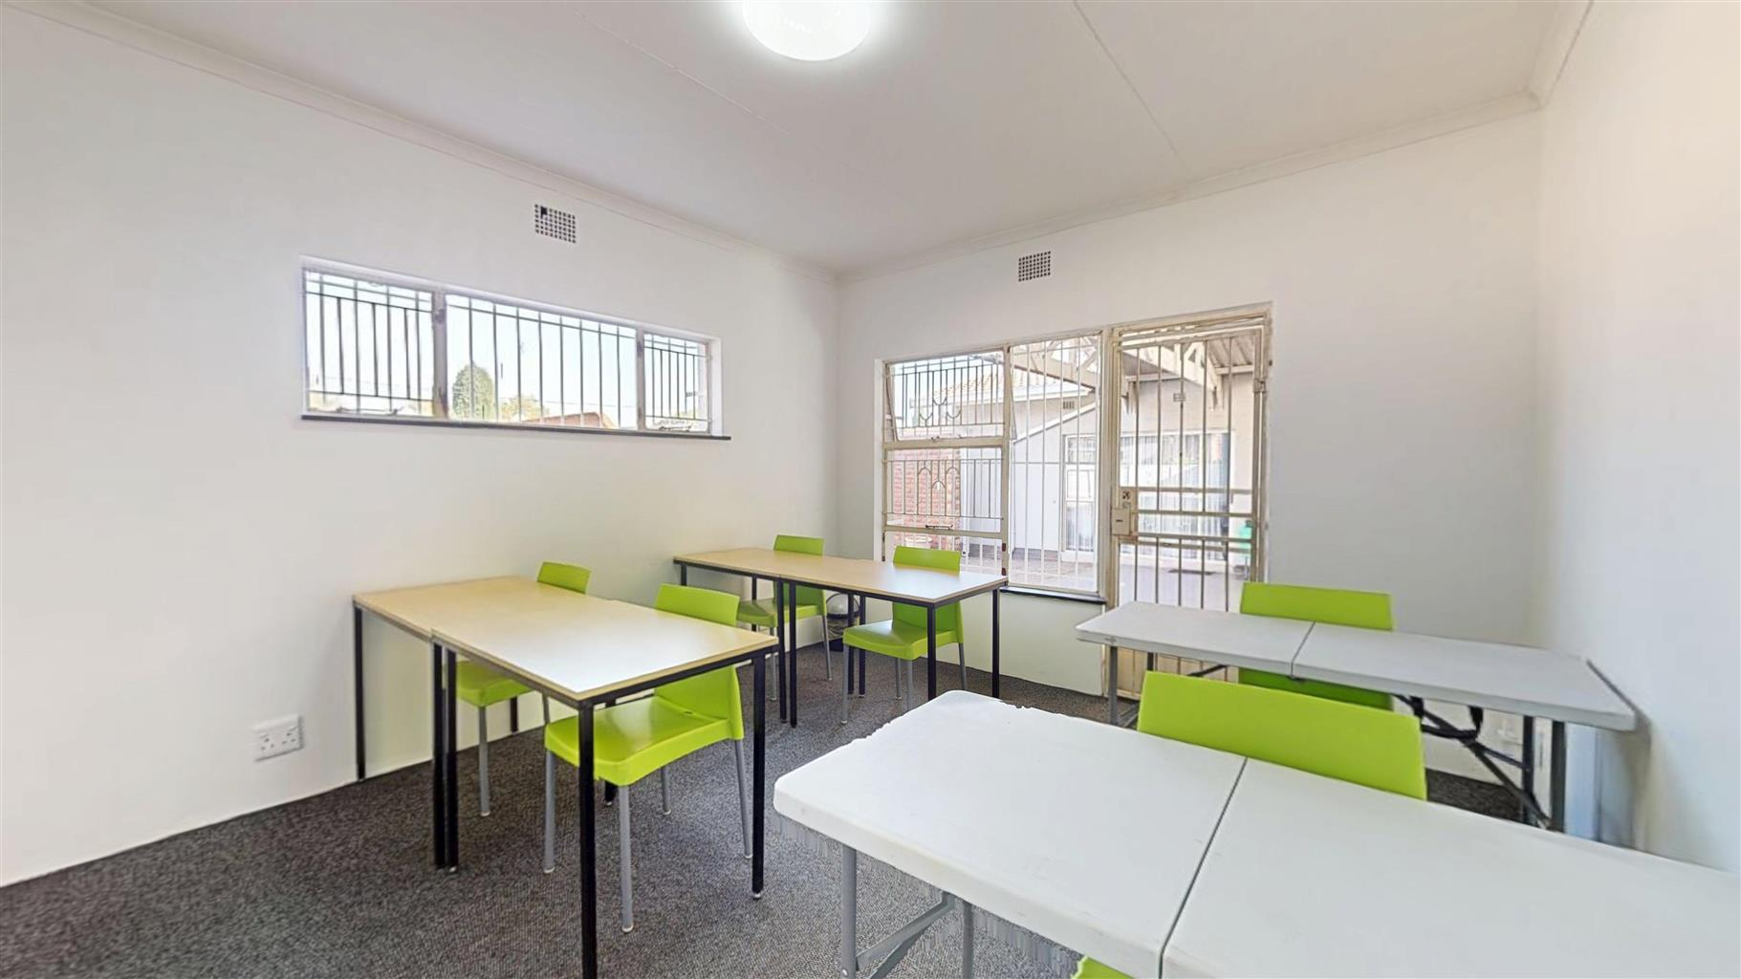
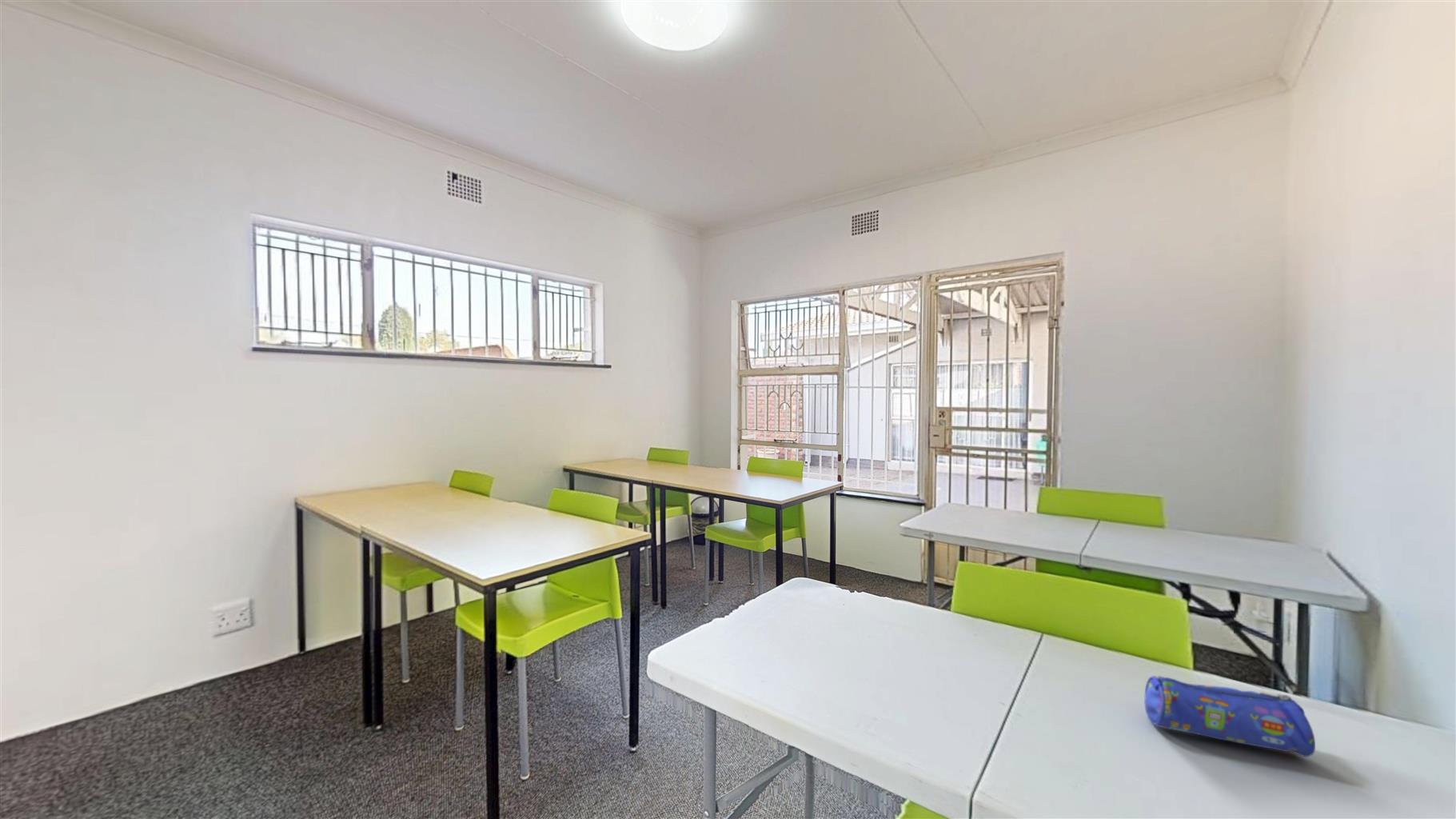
+ pencil case [1143,675,1316,757]
